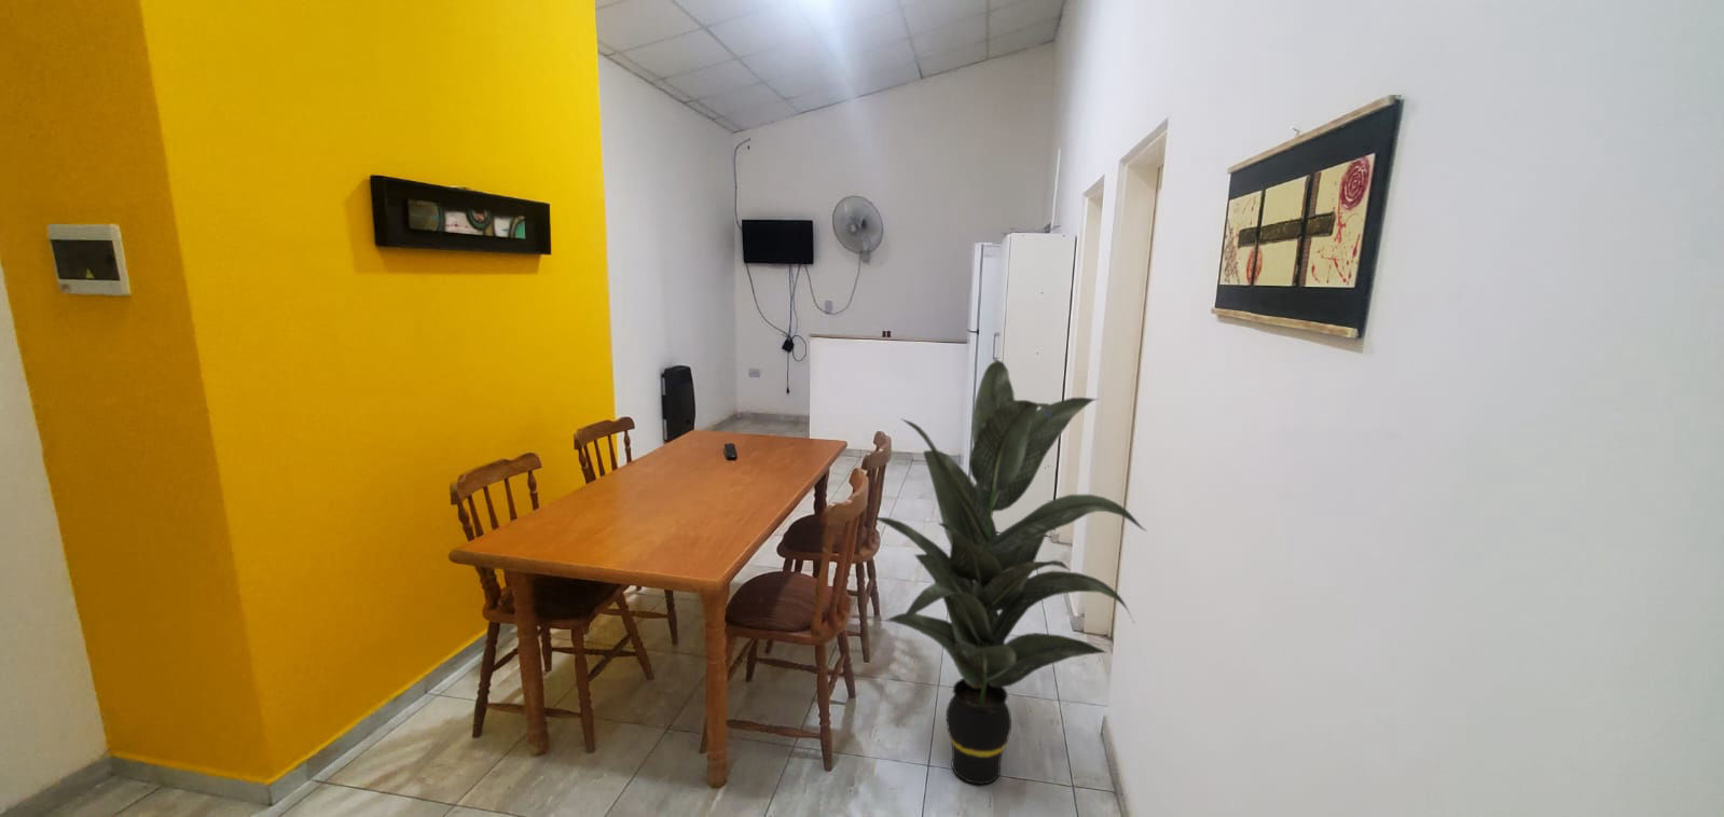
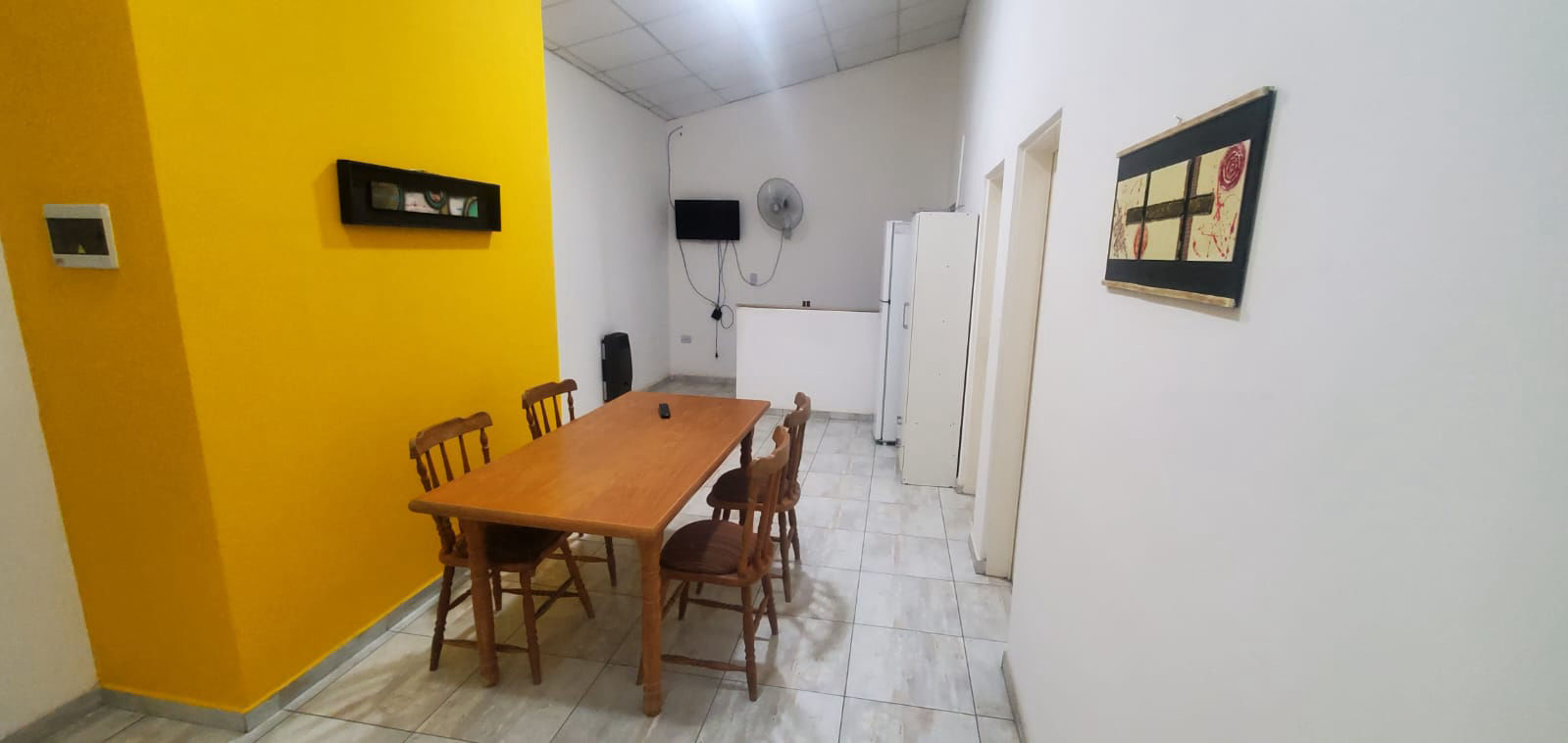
- indoor plant [871,358,1148,786]
